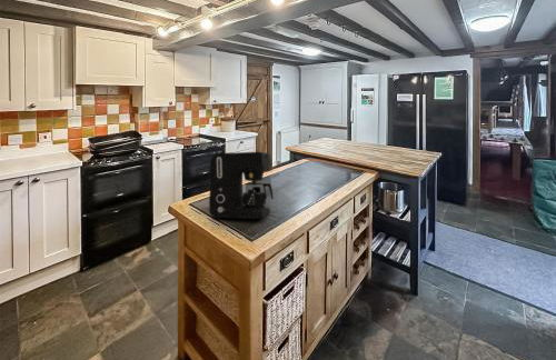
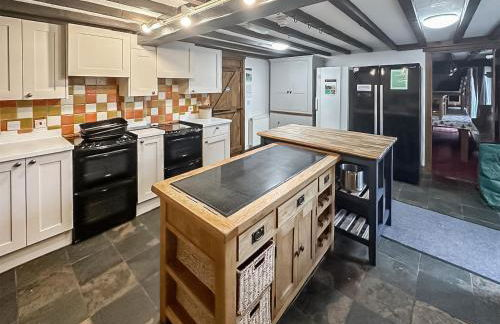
- coffee maker [208,151,275,220]
